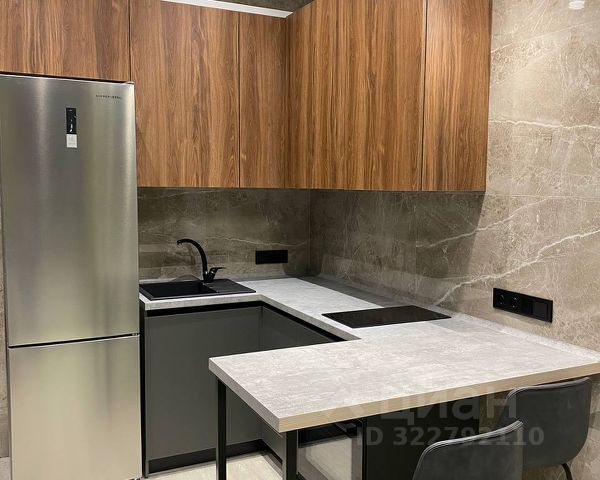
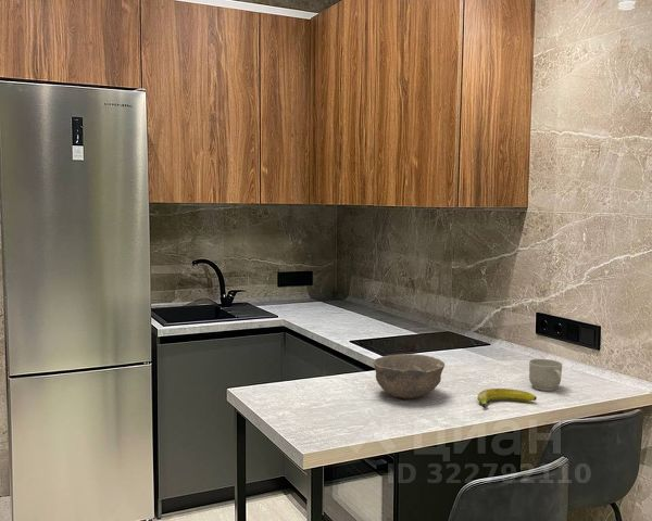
+ bowl [373,353,446,399]
+ banana [476,387,538,408]
+ mug [528,358,563,392]
